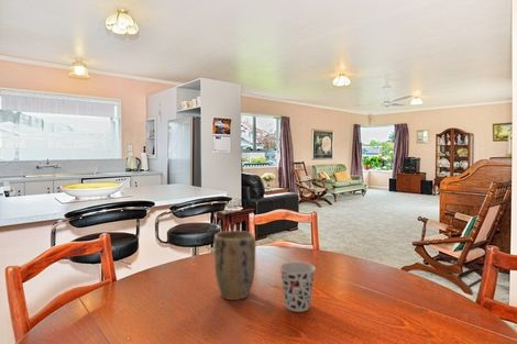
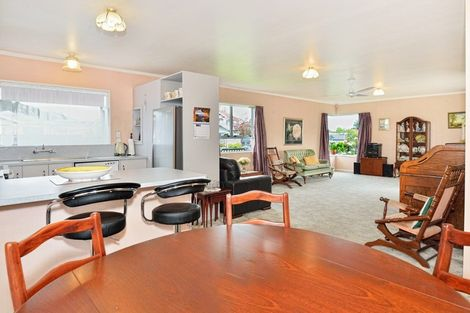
- plant pot [213,230,256,301]
- cup [279,260,317,313]
